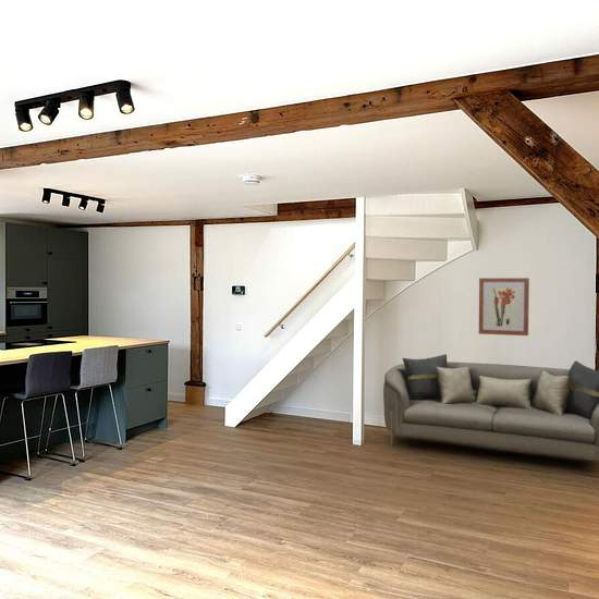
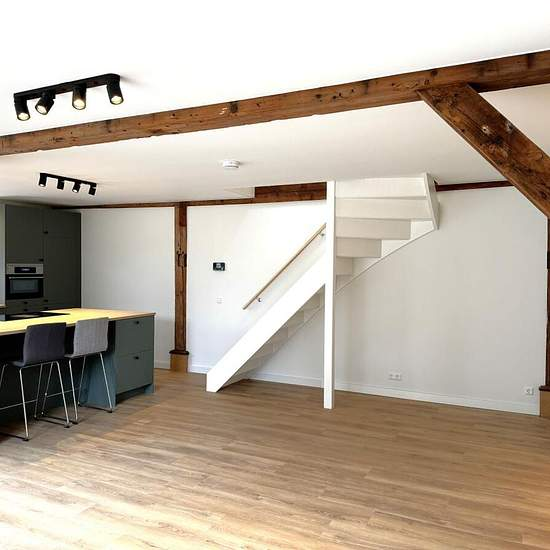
- sofa [382,353,599,462]
- wall art [478,277,530,337]
